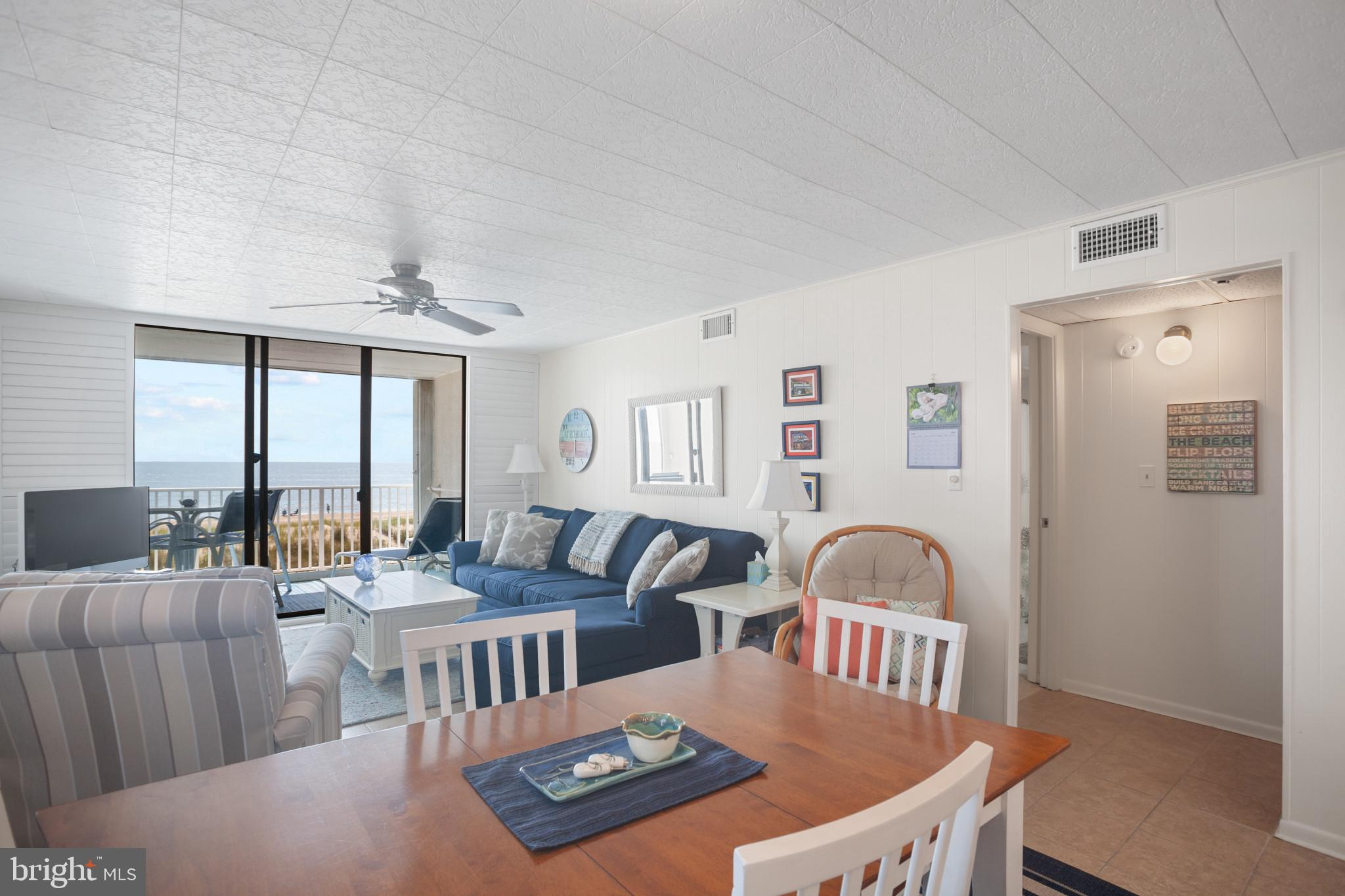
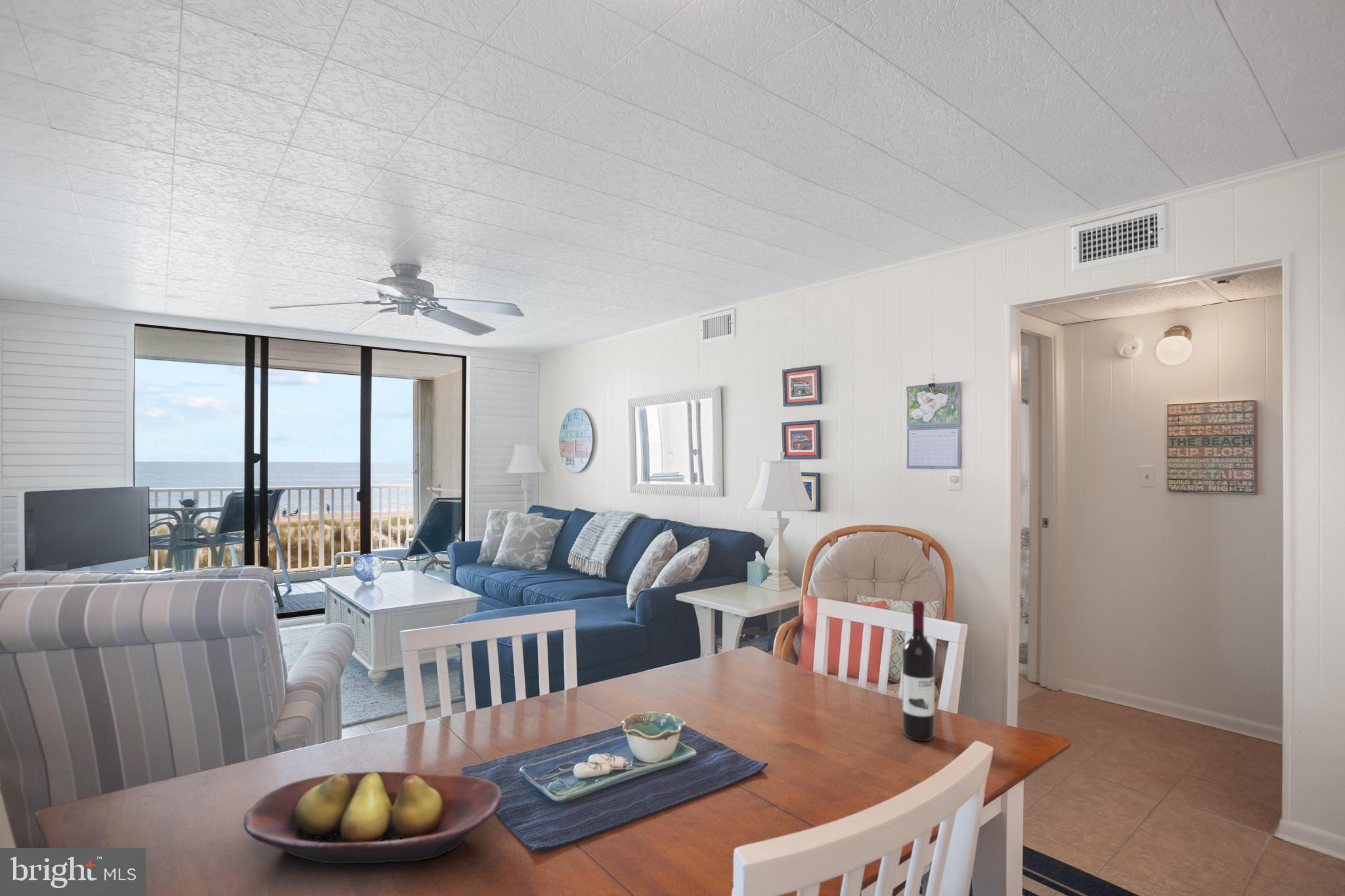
+ wine bottle [902,600,935,742]
+ fruit bowl [243,771,503,864]
